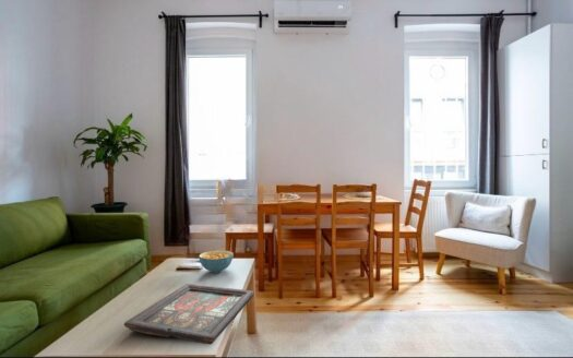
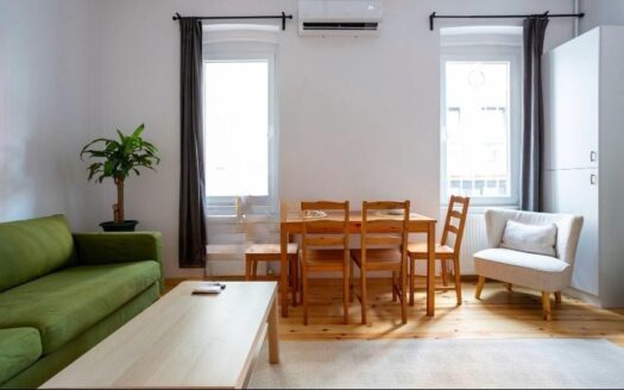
- cereal bowl [198,249,235,274]
- decorative tray [123,283,255,346]
